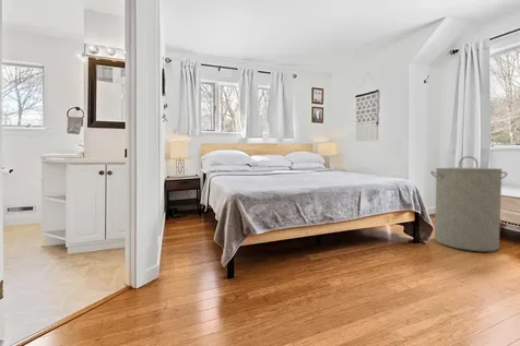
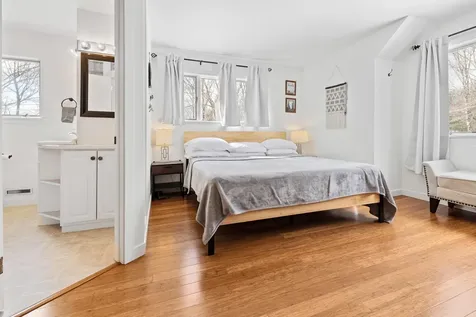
- laundry hamper [429,155,508,252]
